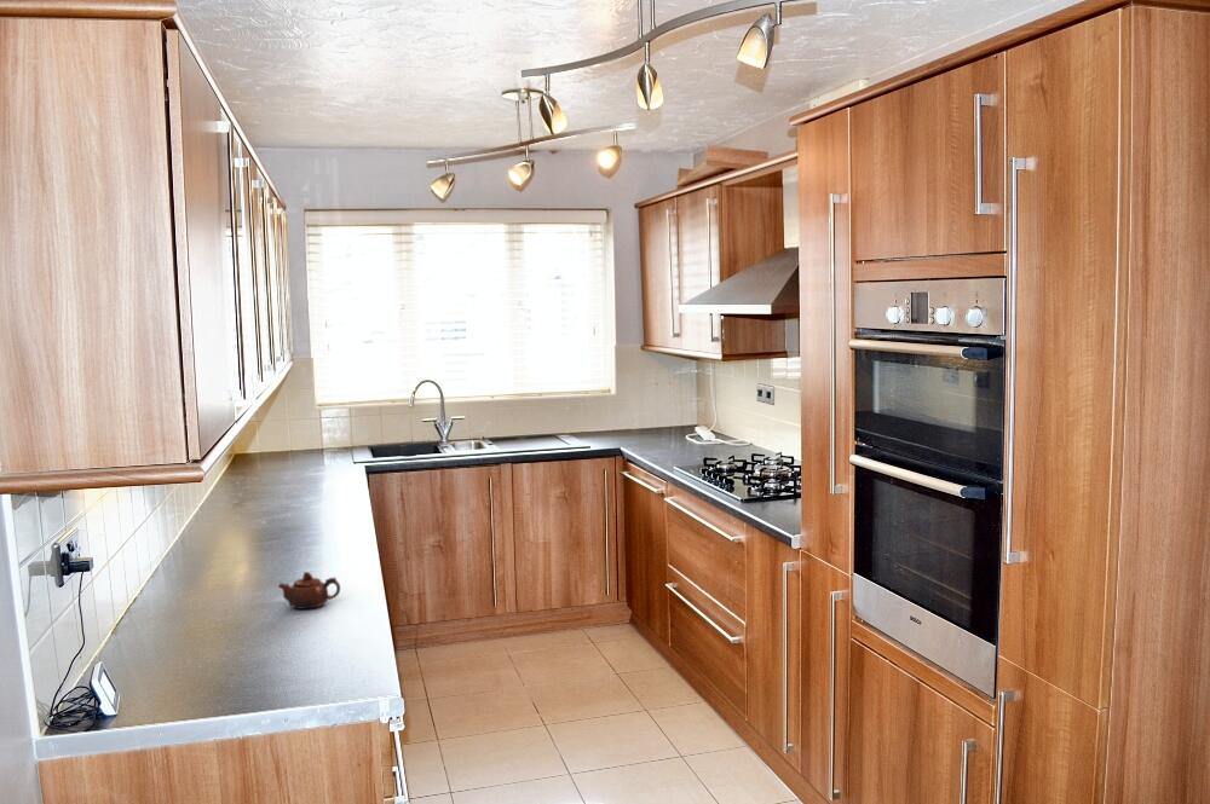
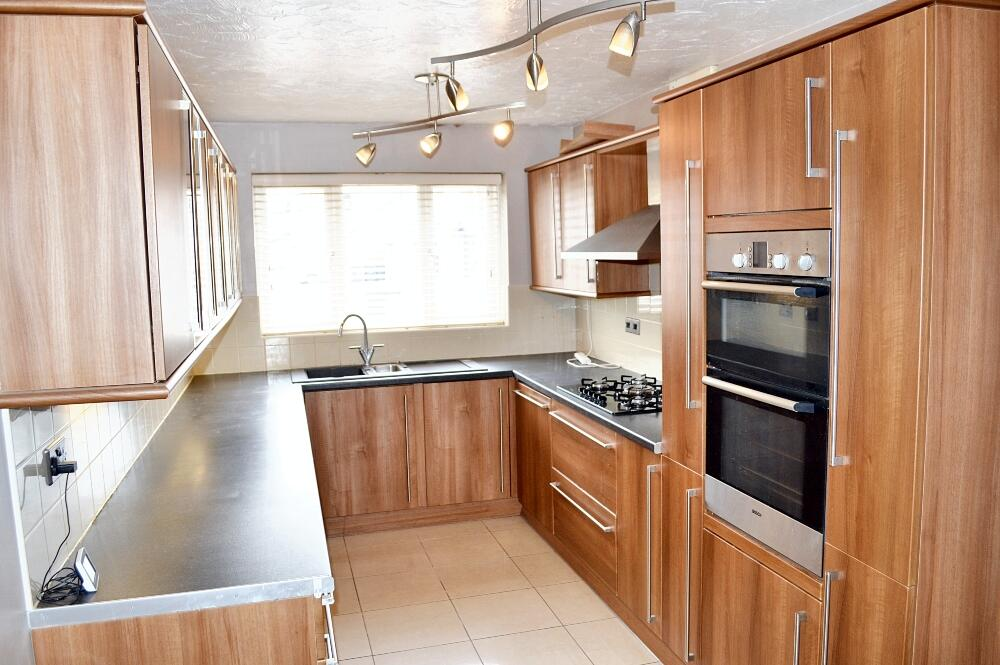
- teapot [277,571,341,611]
